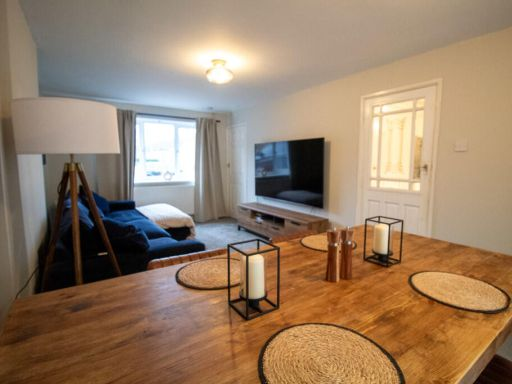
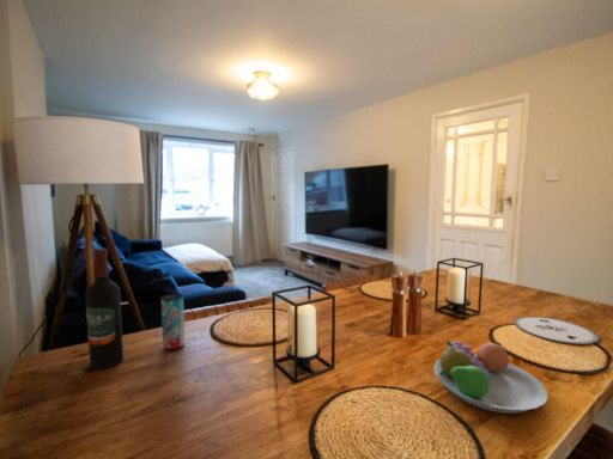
+ wine bottle [84,247,125,369]
+ plate [512,316,600,345]
+ fruit bowl [432,339,550,415]
+ beverage can [160,293,186,351]
